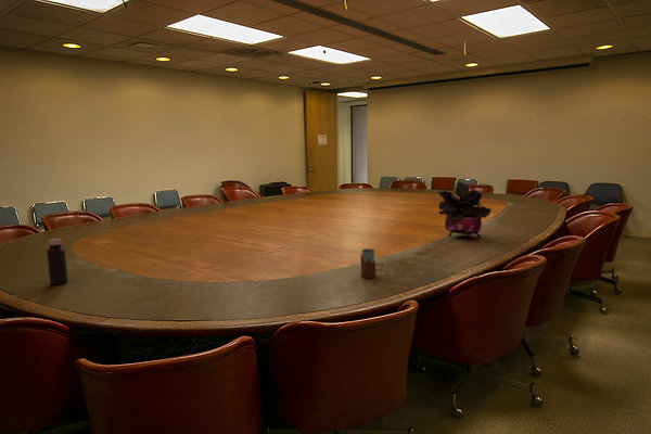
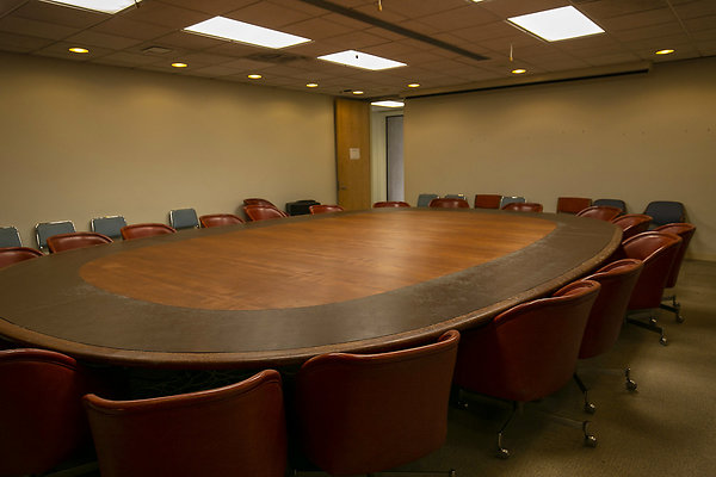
- potted plant [437,181,492,239]
- drinking glass [359,248,384,279]
- bottle [46,238,68,285]
